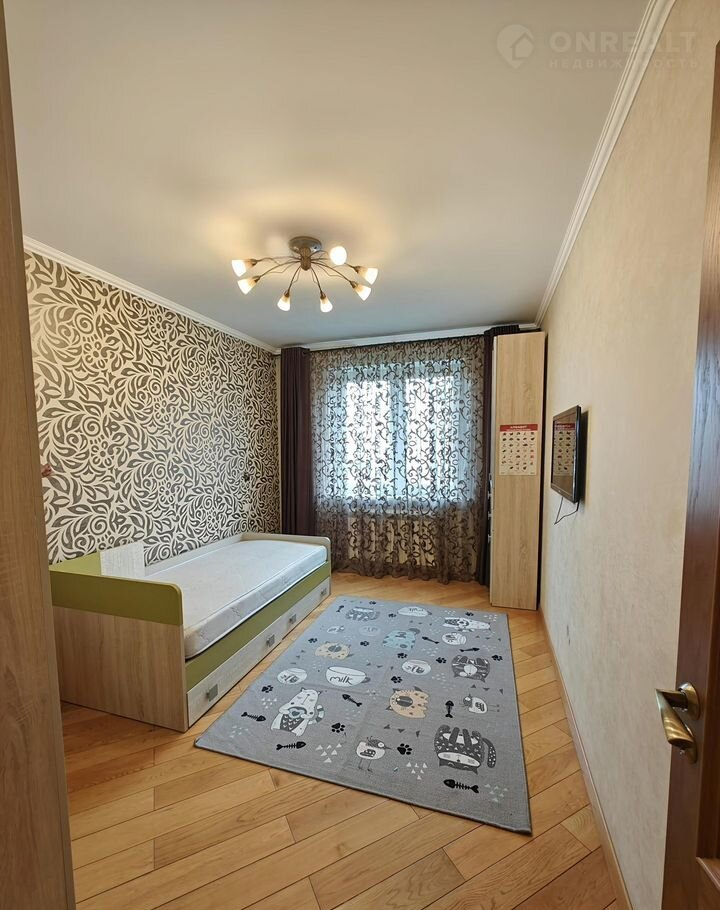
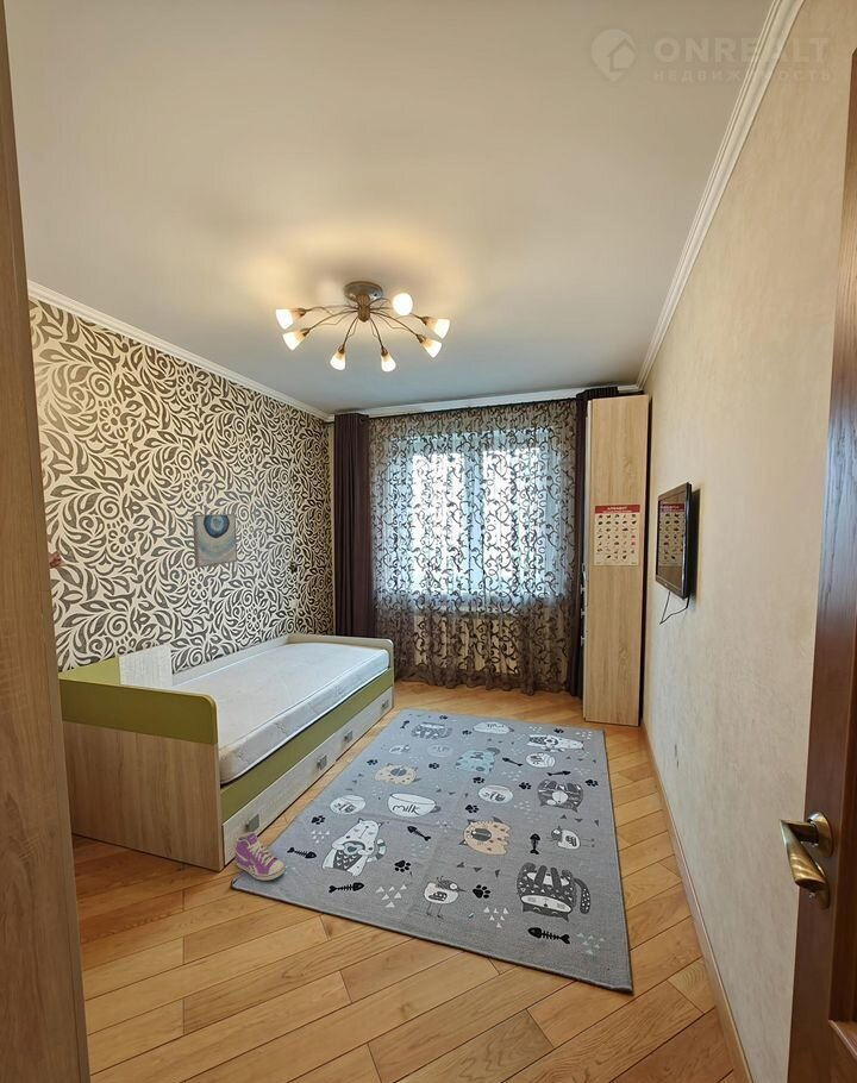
+ wall art [192,513,238,569]
+ sneaker [234,831,286,882]
